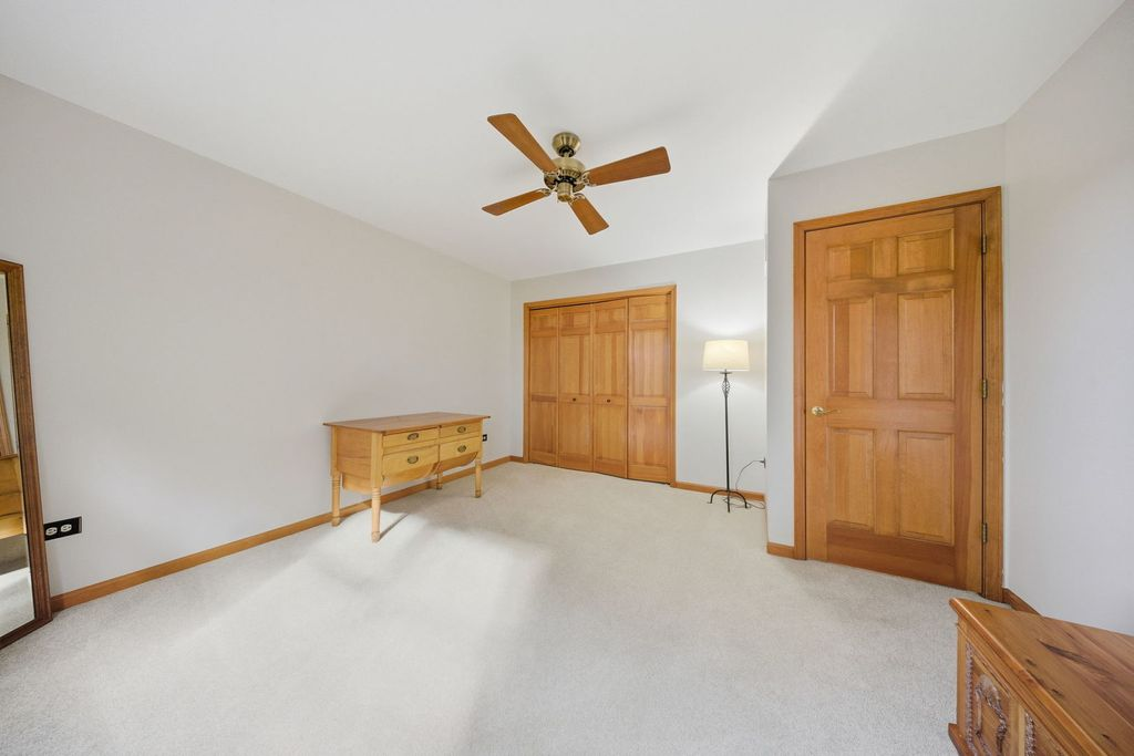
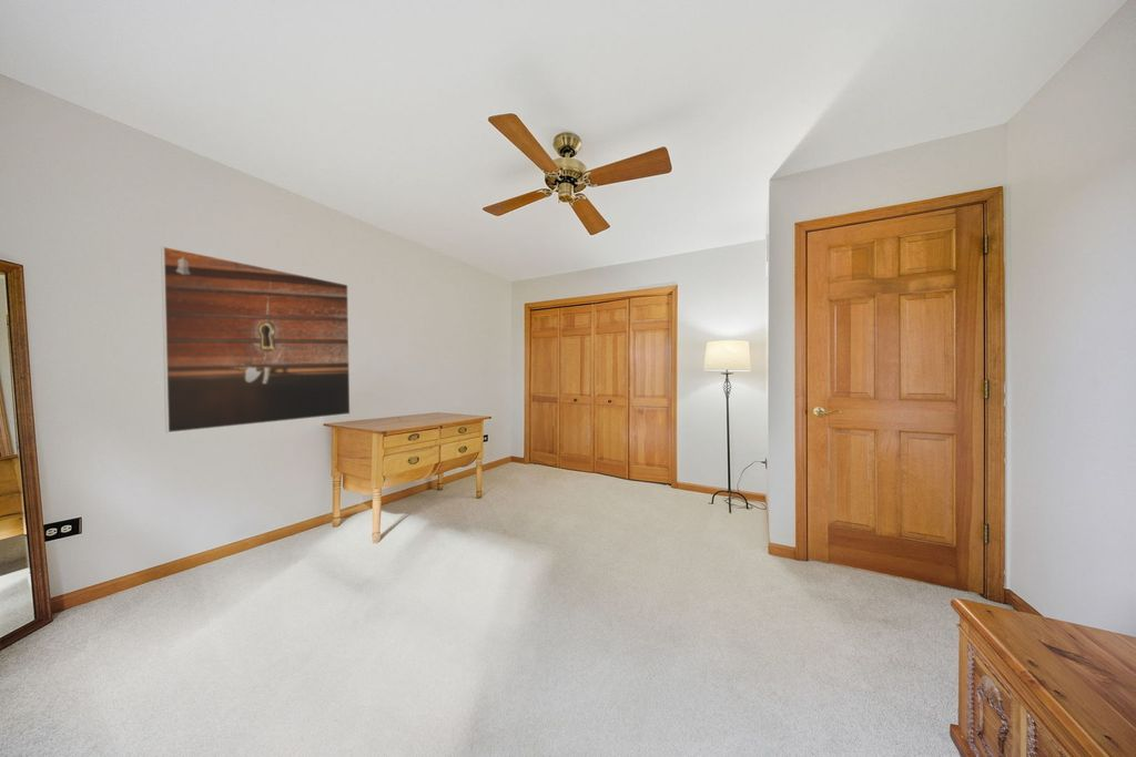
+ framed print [160,245,352,433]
